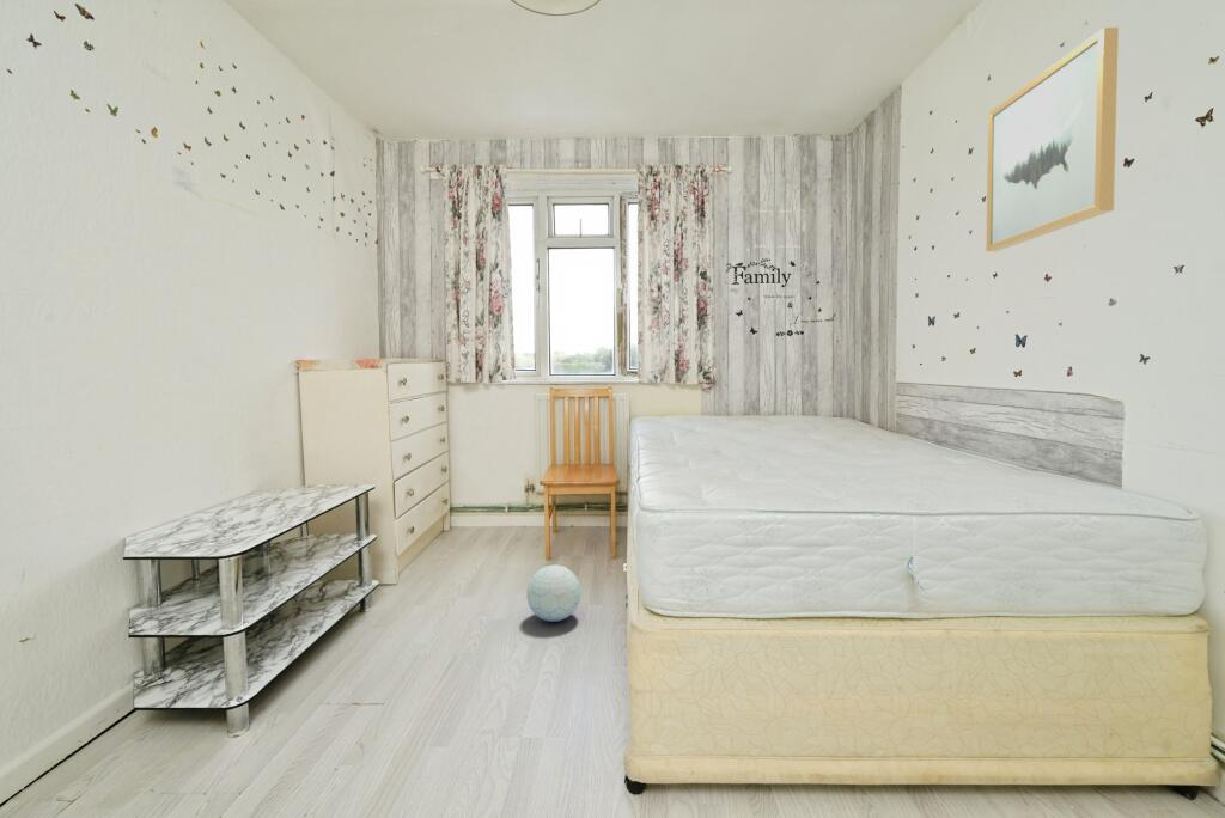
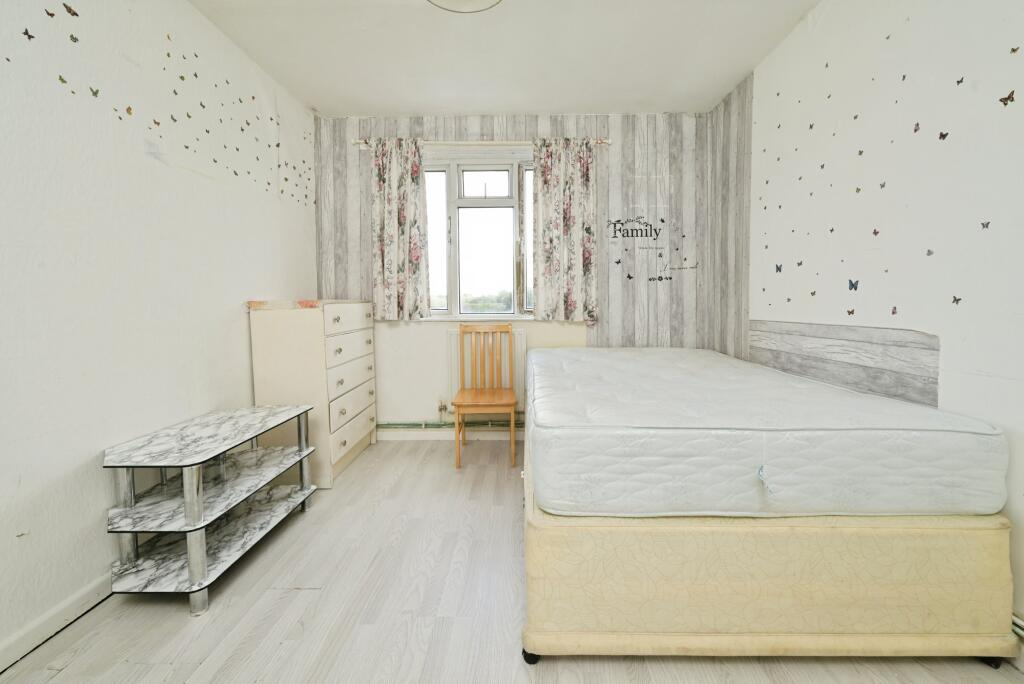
- wall art [985,26,1120,252]
- ball [525,564,581,623]
